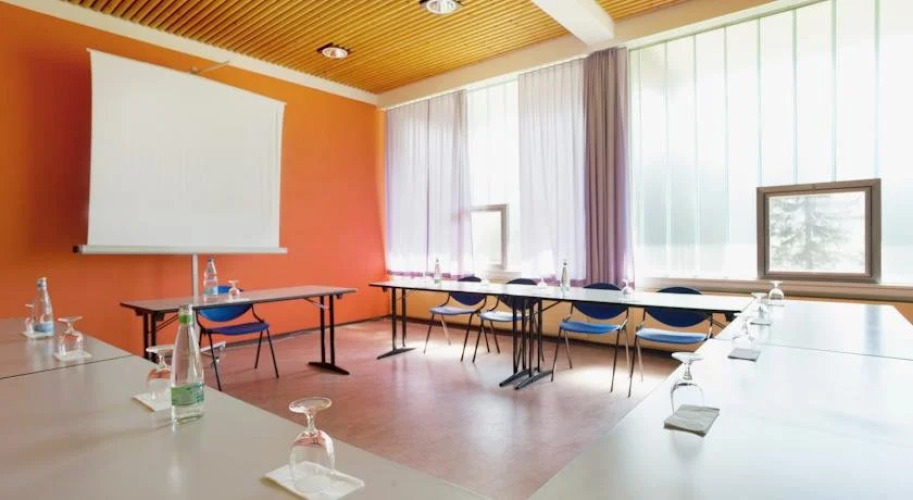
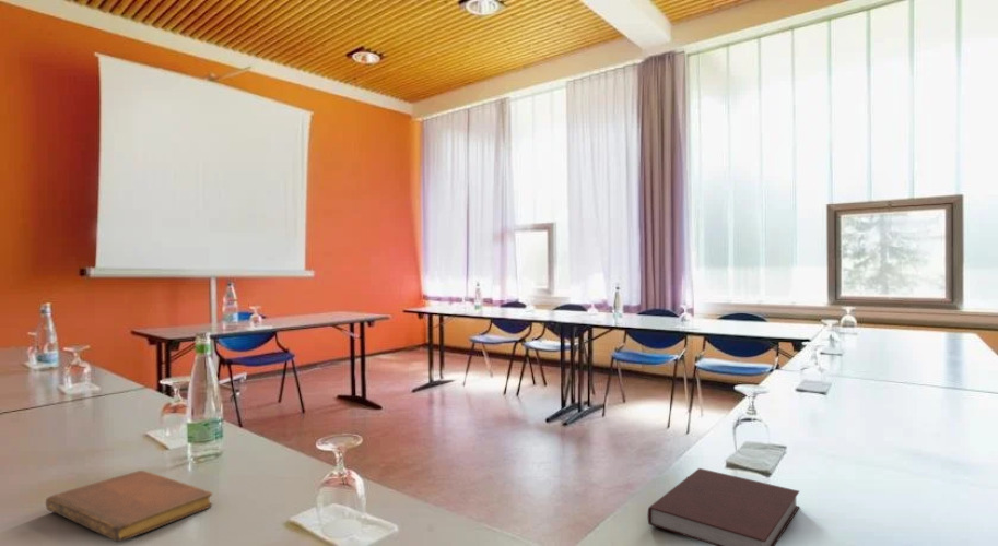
+ notebook [646,467,800,546]
+ notebook [45,470,214,543]
